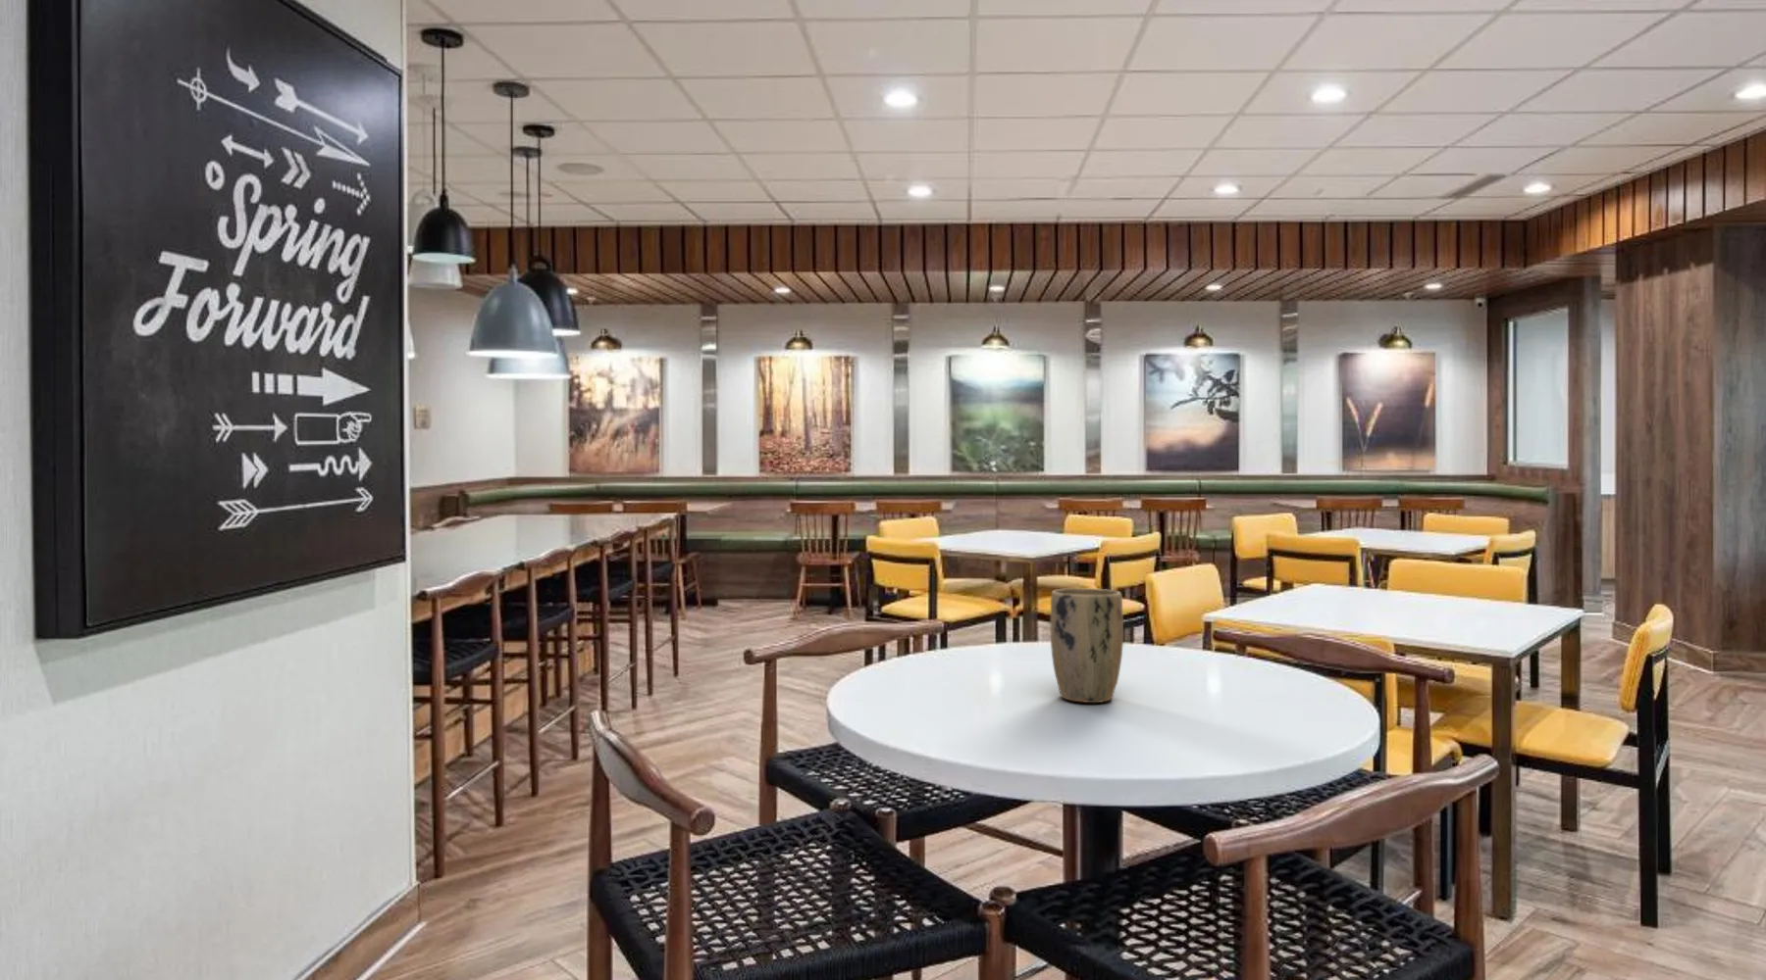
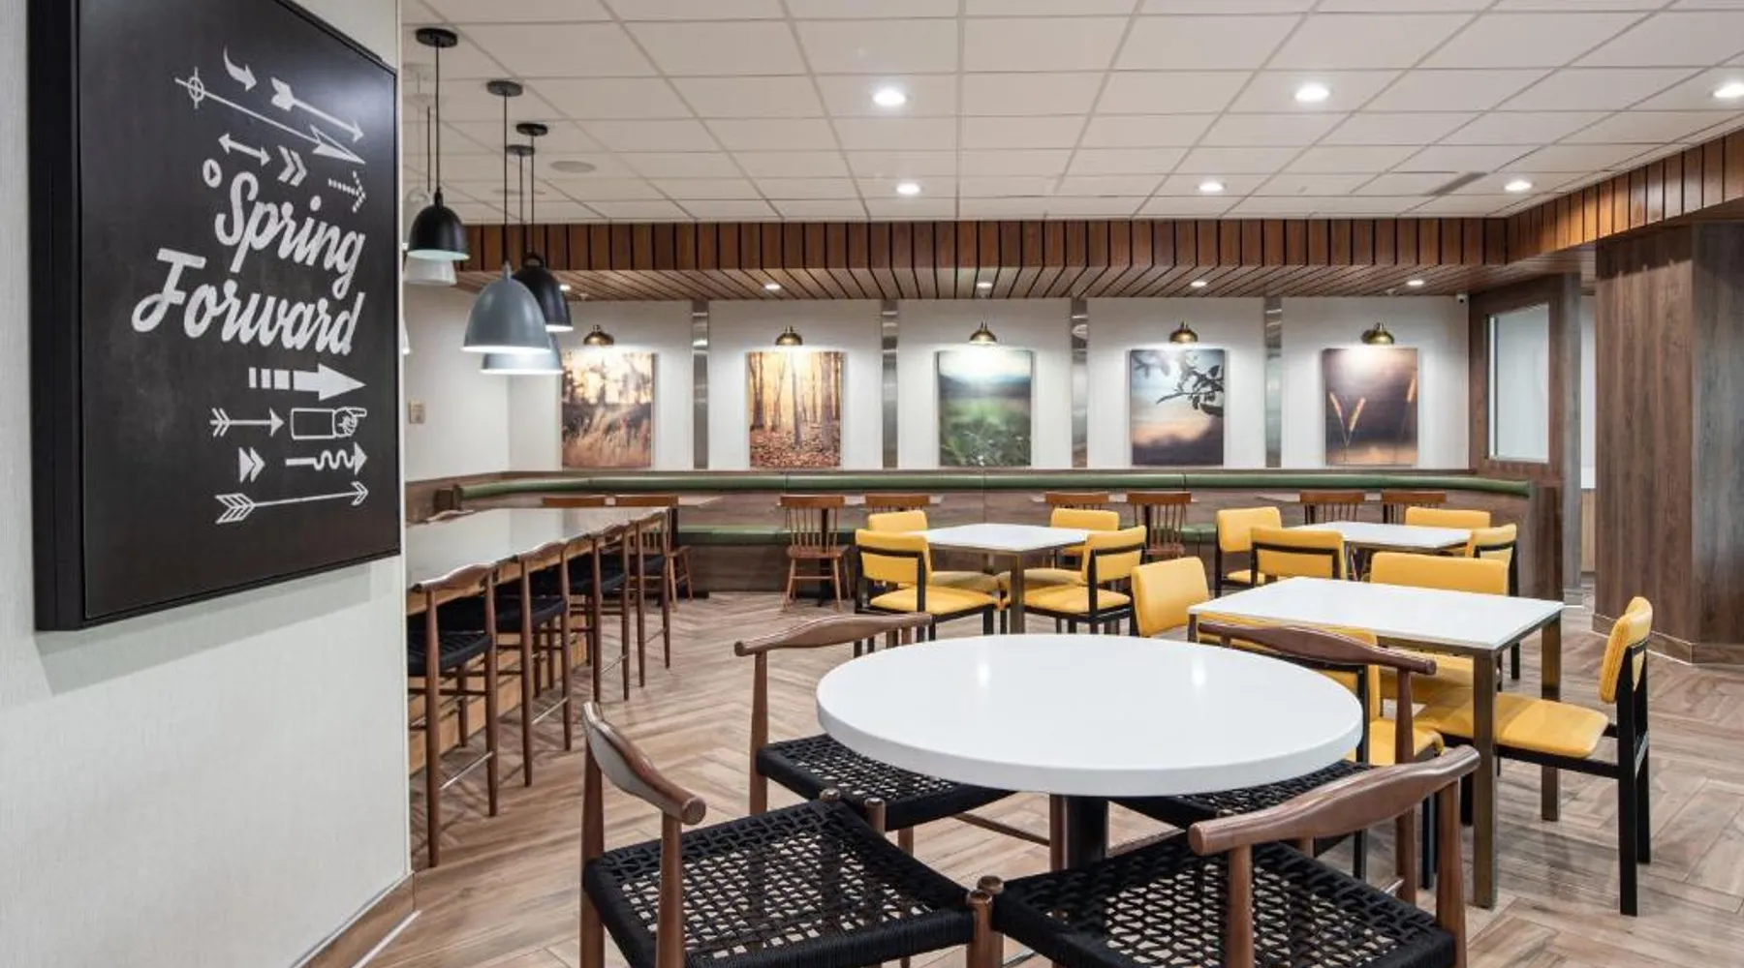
- plant pot [1050,588,1125,704]
